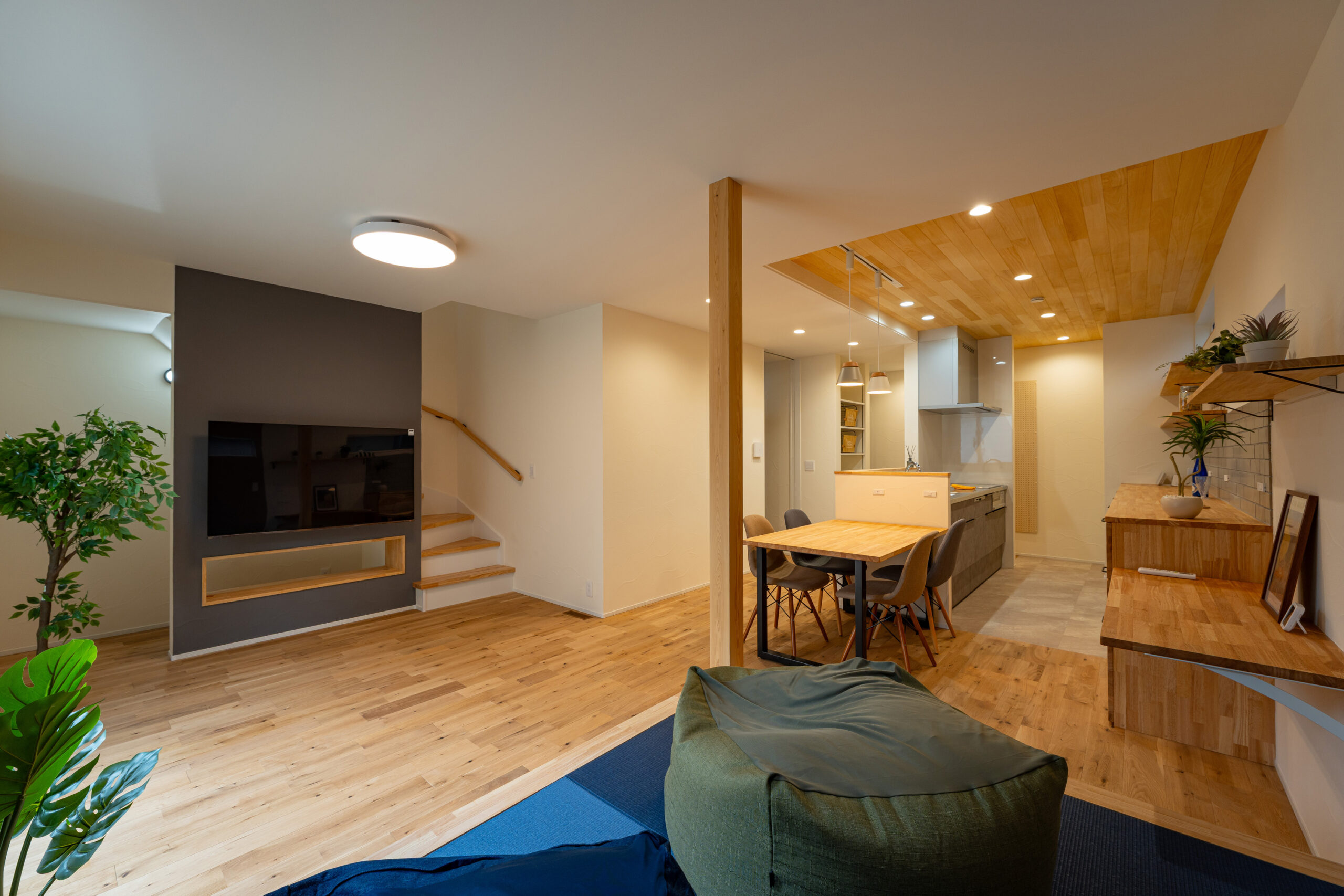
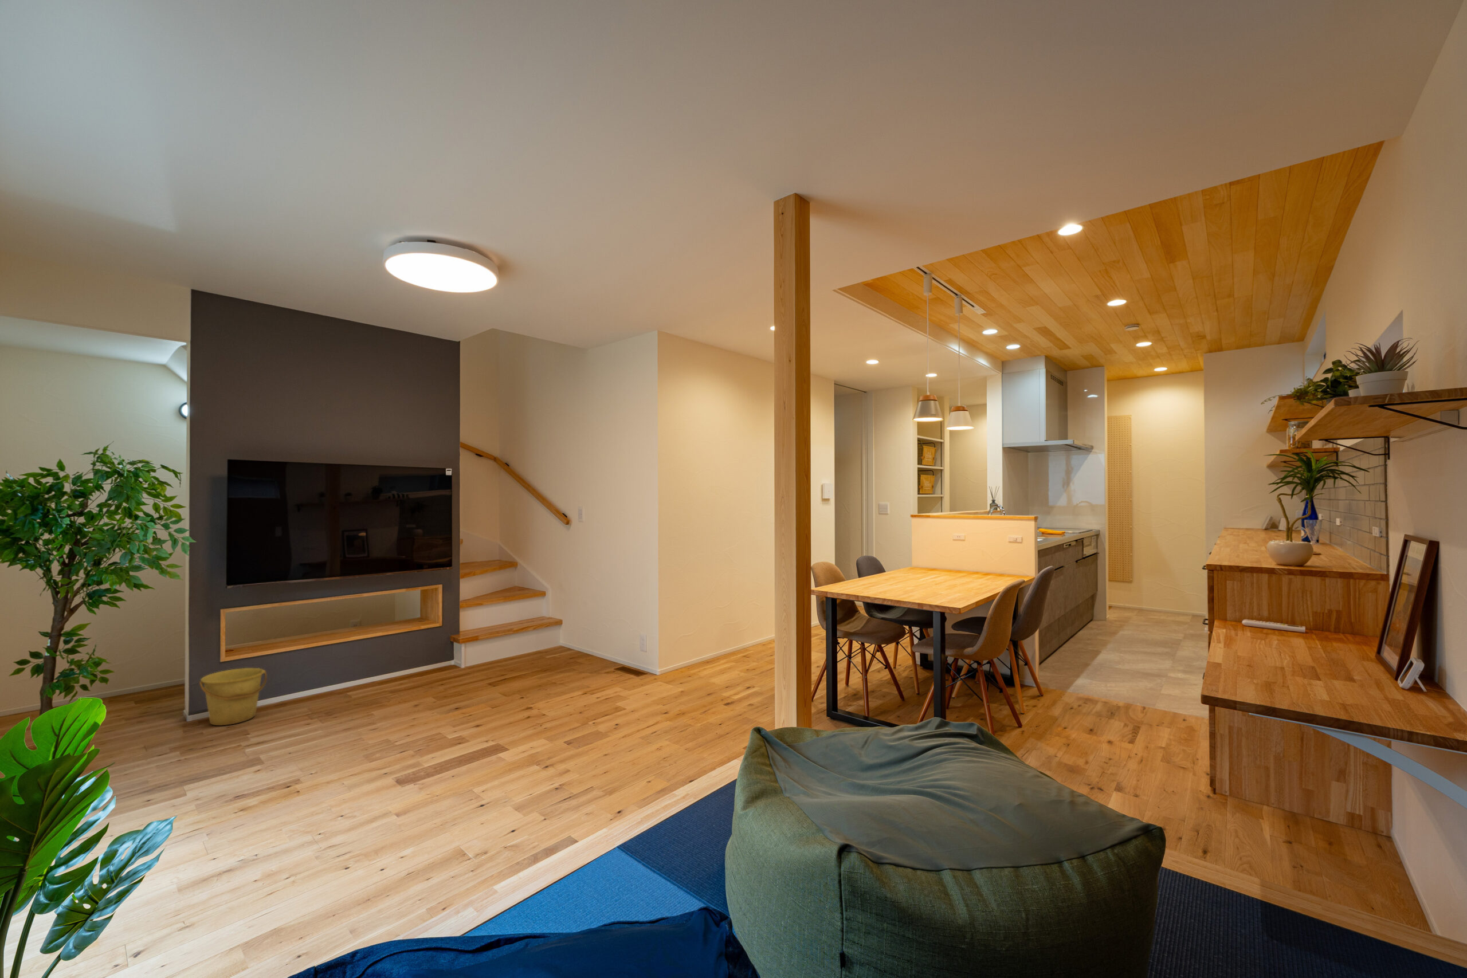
+ bucket [199,668,267,726]
